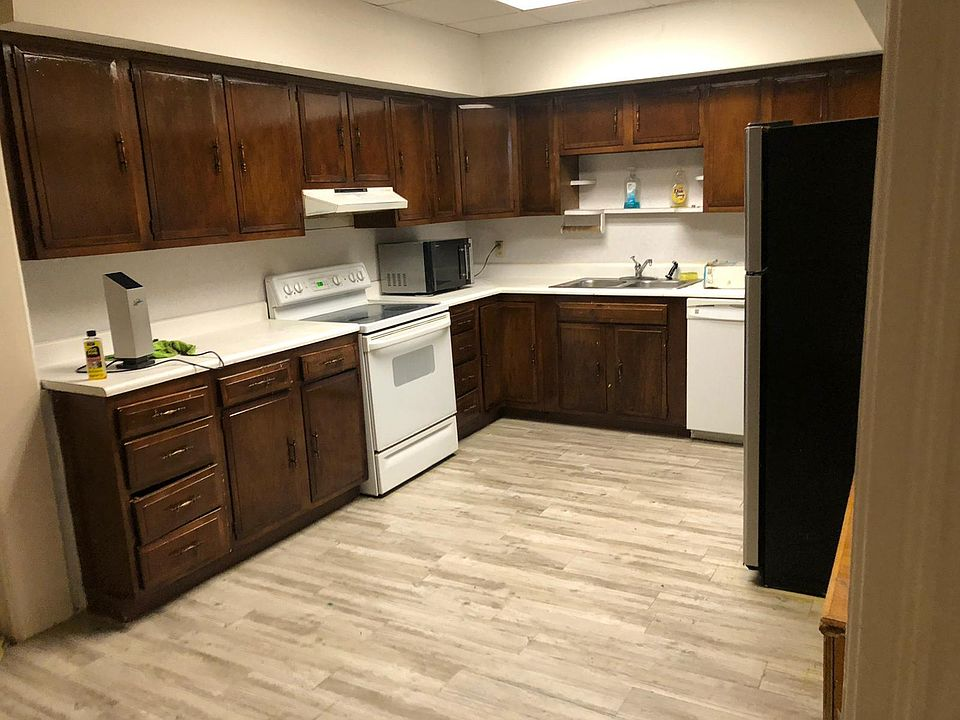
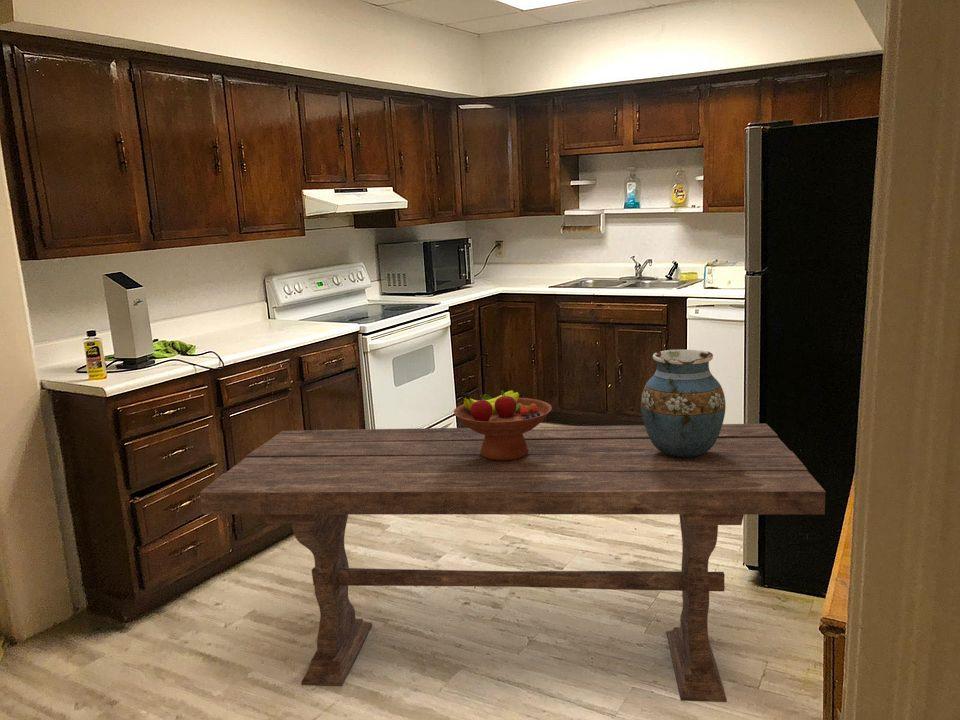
+ fruit bowl [453,389,553,461]
+ dining table [199,423,827,703]
+ vase [640,349,727,457]
